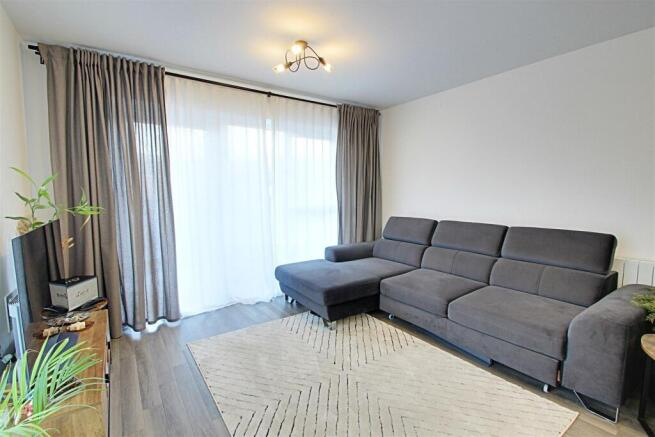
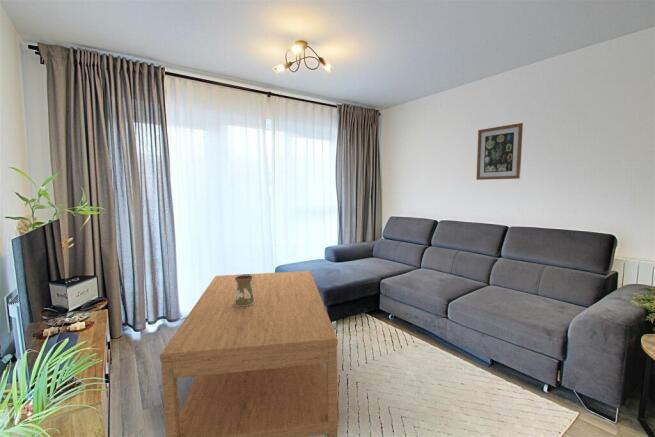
+ oil burner [234,273,255,306]
+ coffee table [159,270,339,437]
+ wall art [475,122,524,181]
